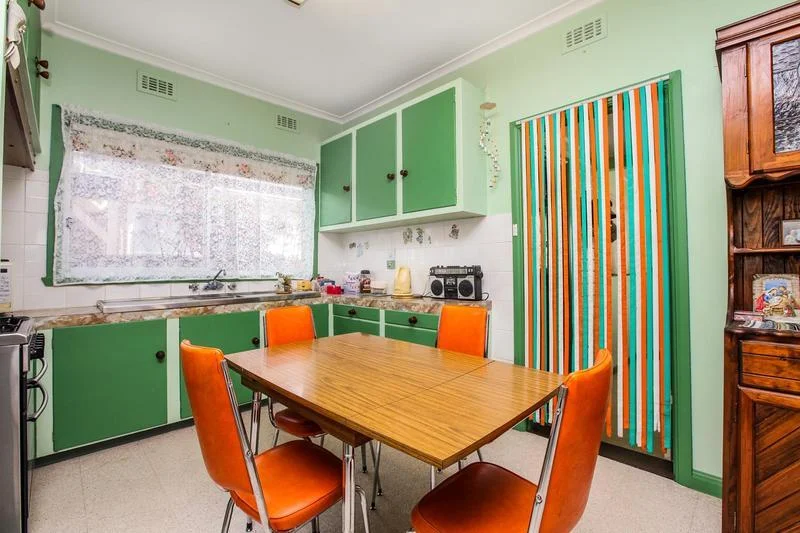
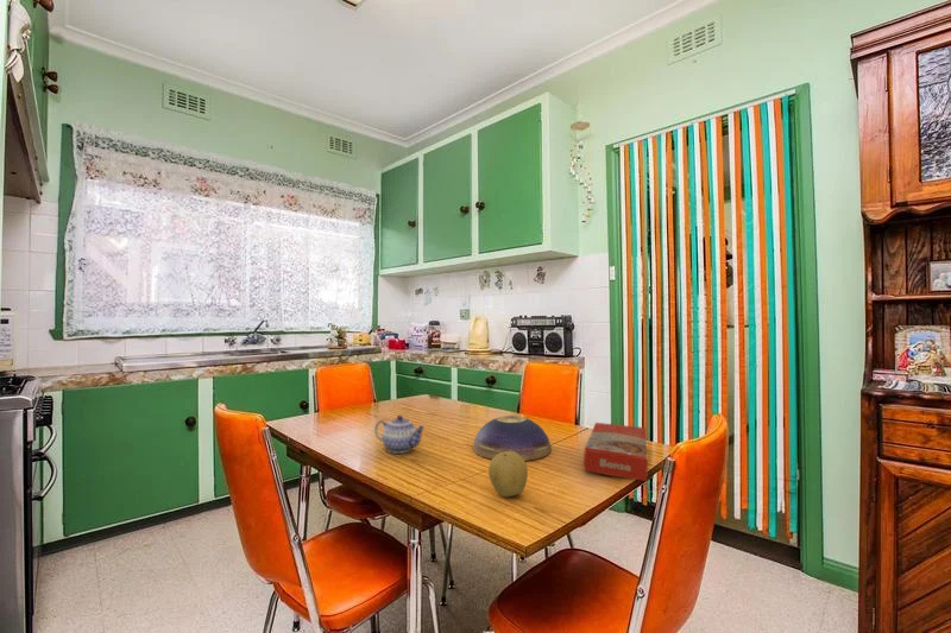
+ decorative bowl [472,414,552,462]
+ teapot [373,414,427,455]
+ macaroni box [582,422,649,482]
+ fruit [487,451,529,498]
